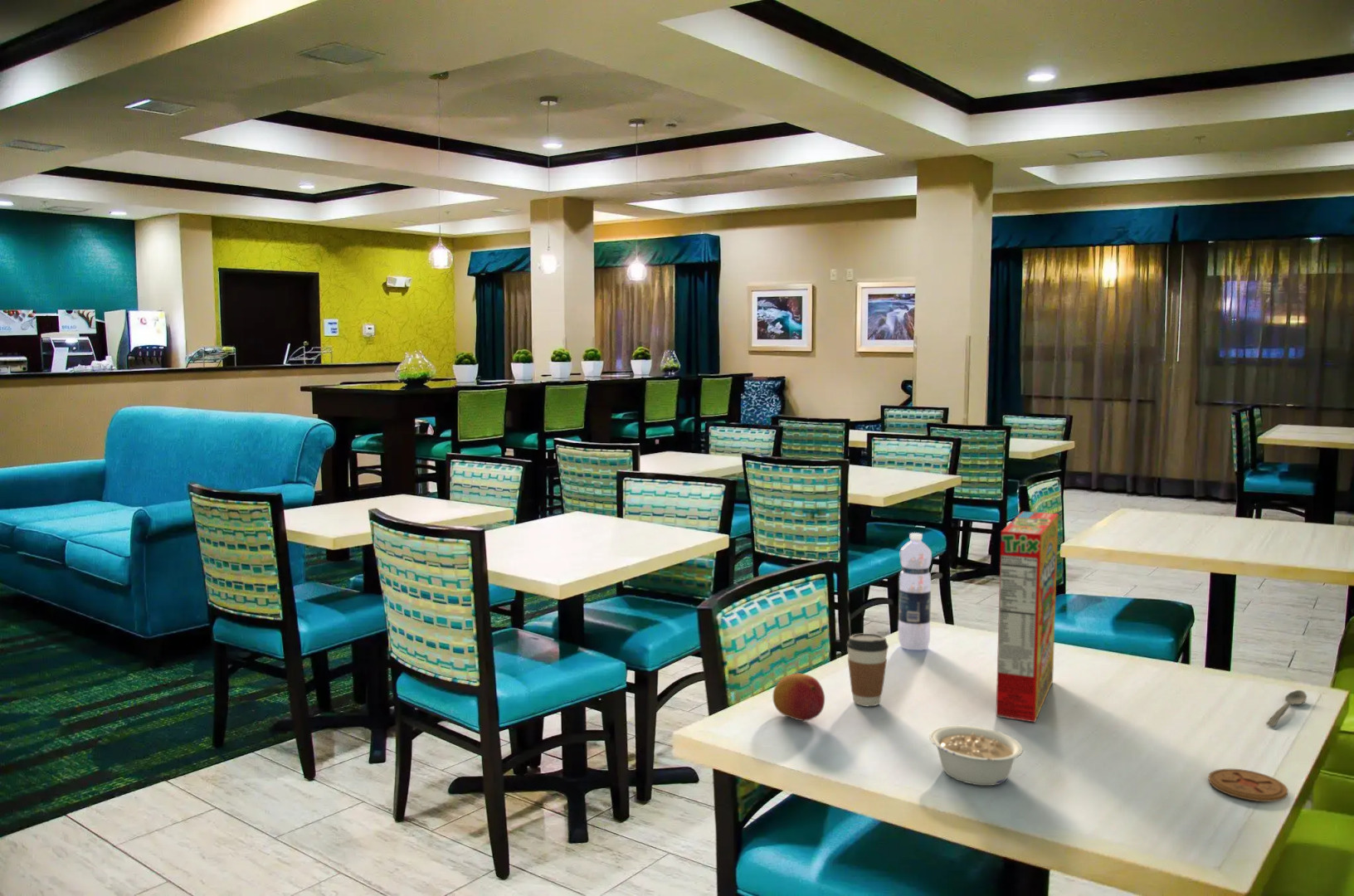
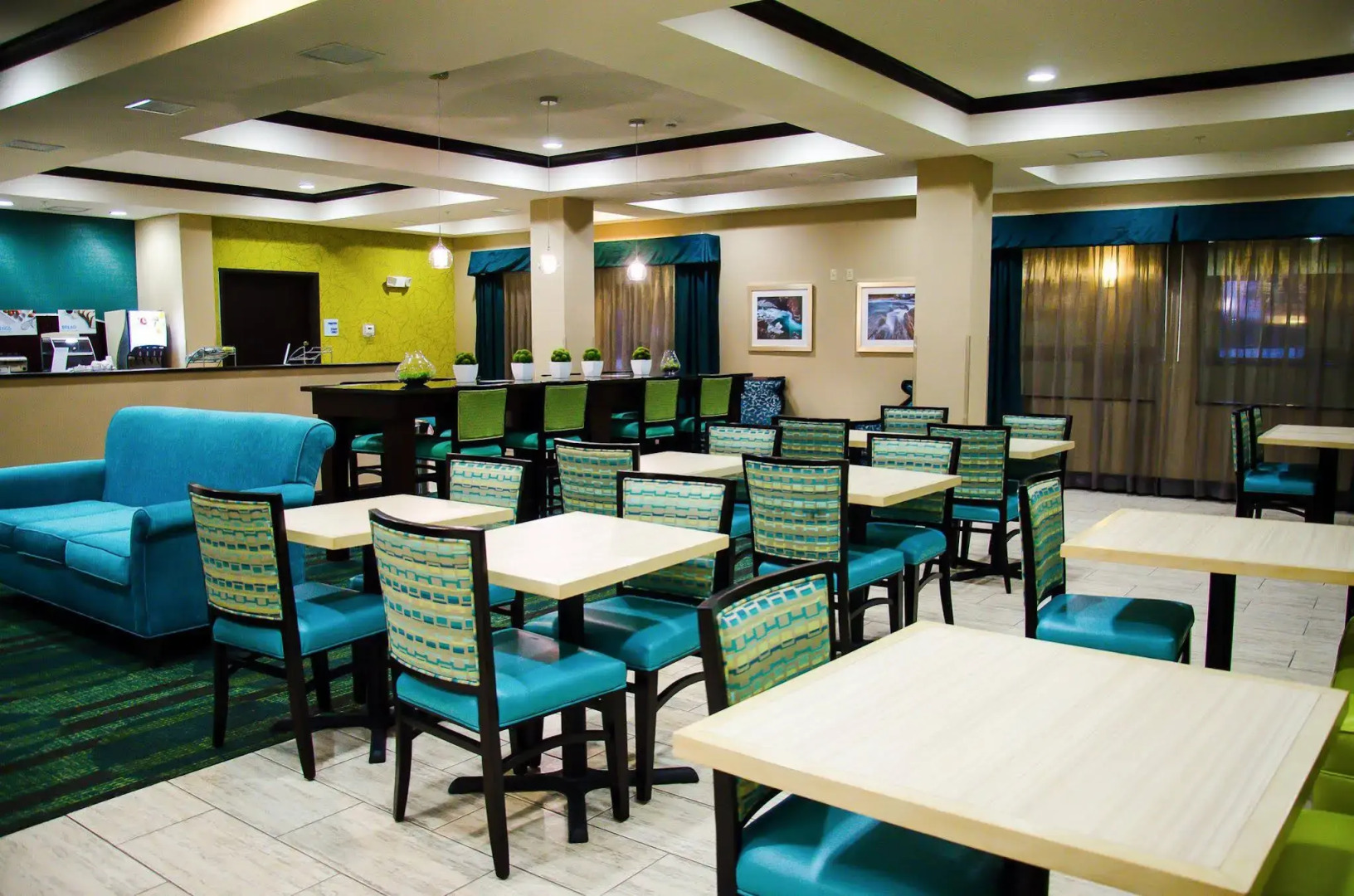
- coffee cup [845,633,889,707]
- coaster [1208,768,1288,802]
- spoon [1265,689,1308,727]
- water bottle [898,532,933,650]
- fruit [772,673,826,722]
- legume [929,724,1024,786]
- cereal box [995,511,1059,723]
